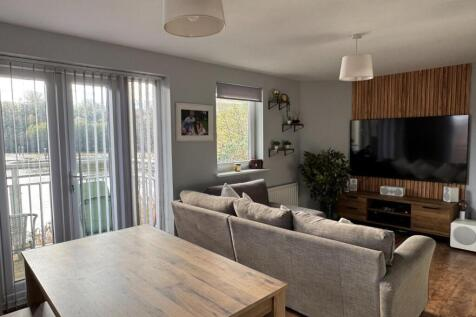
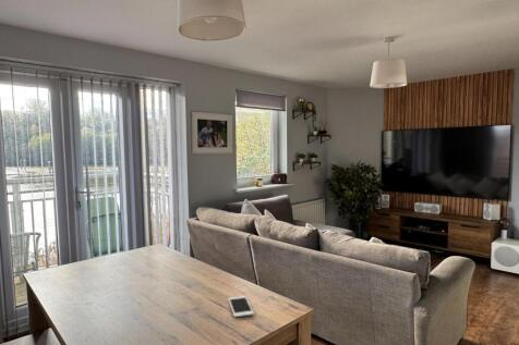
+ cell phone [227,295,255,318]
